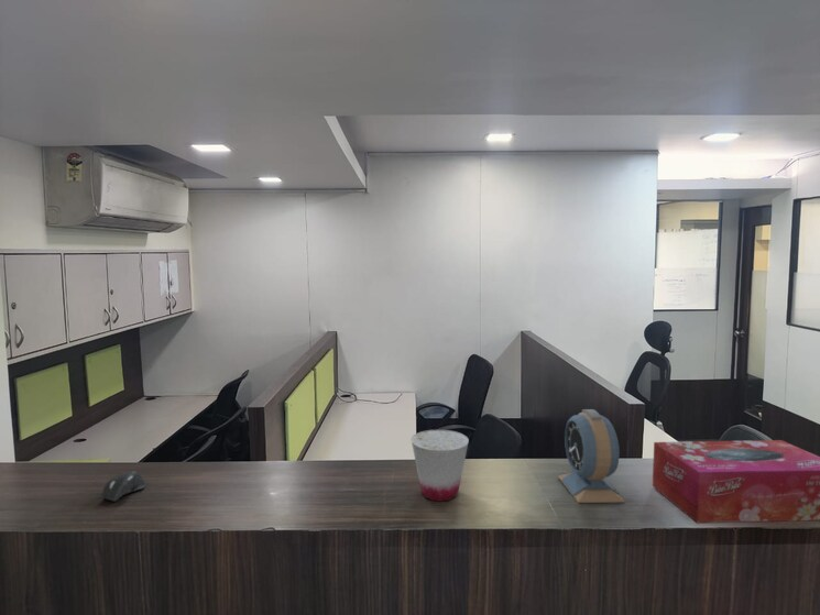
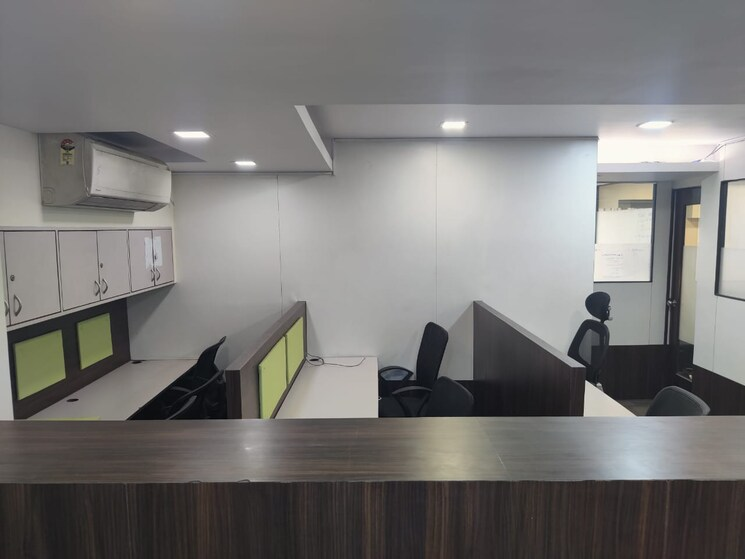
- tissue box [652,439,820,524]
- alarm clock [557,408,626,504]
- cup [411,428,470,502]
- computer mouse [101,470,146,503]
